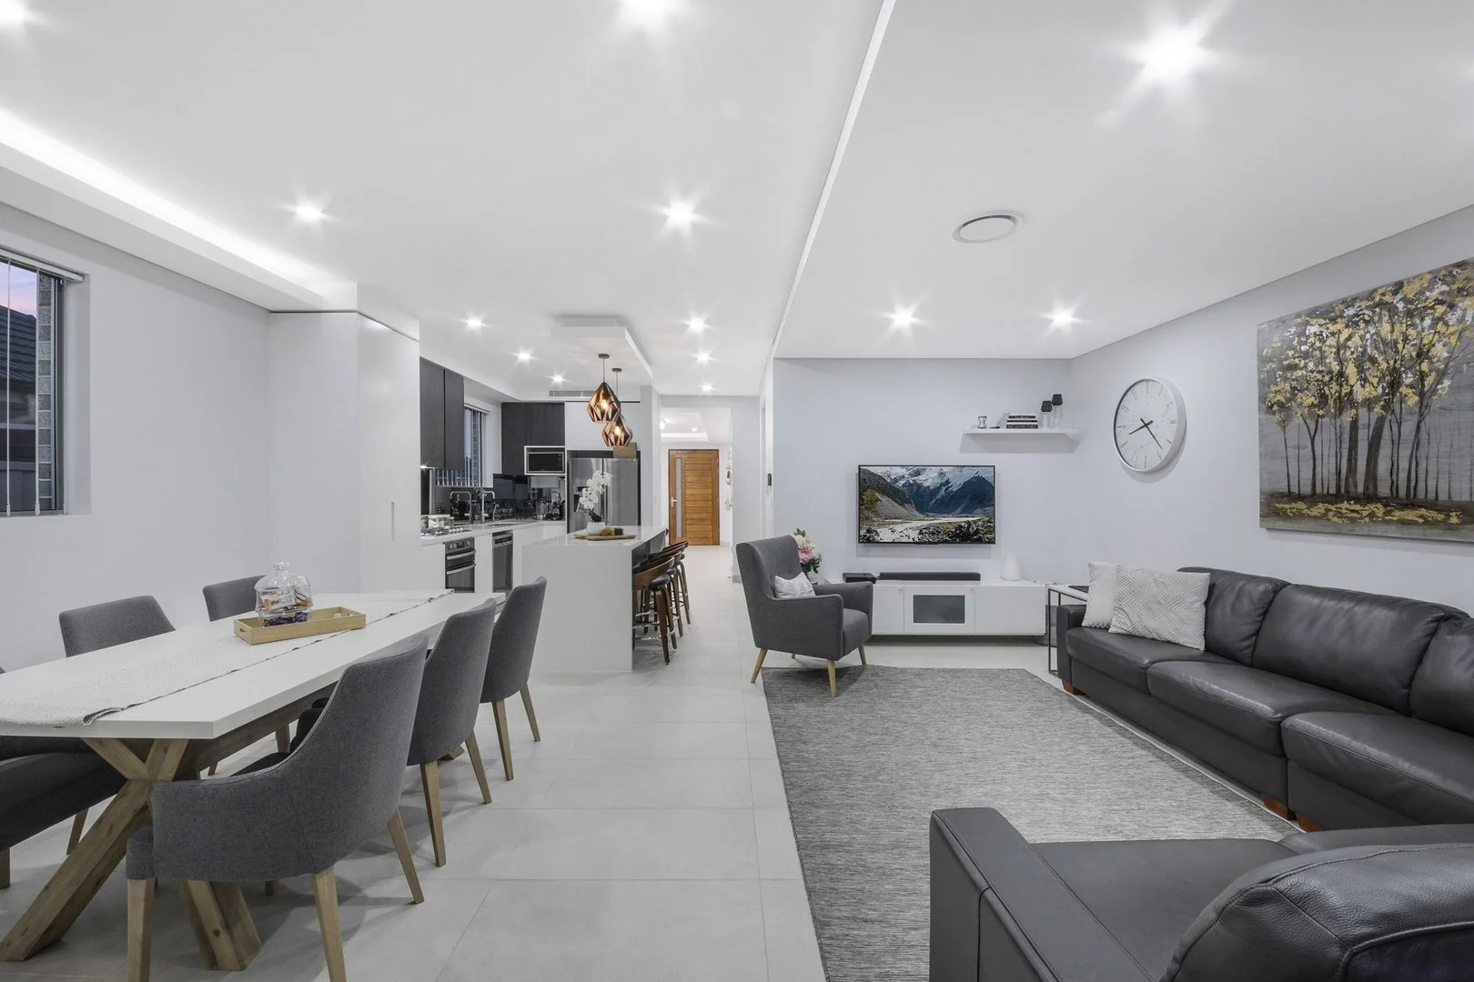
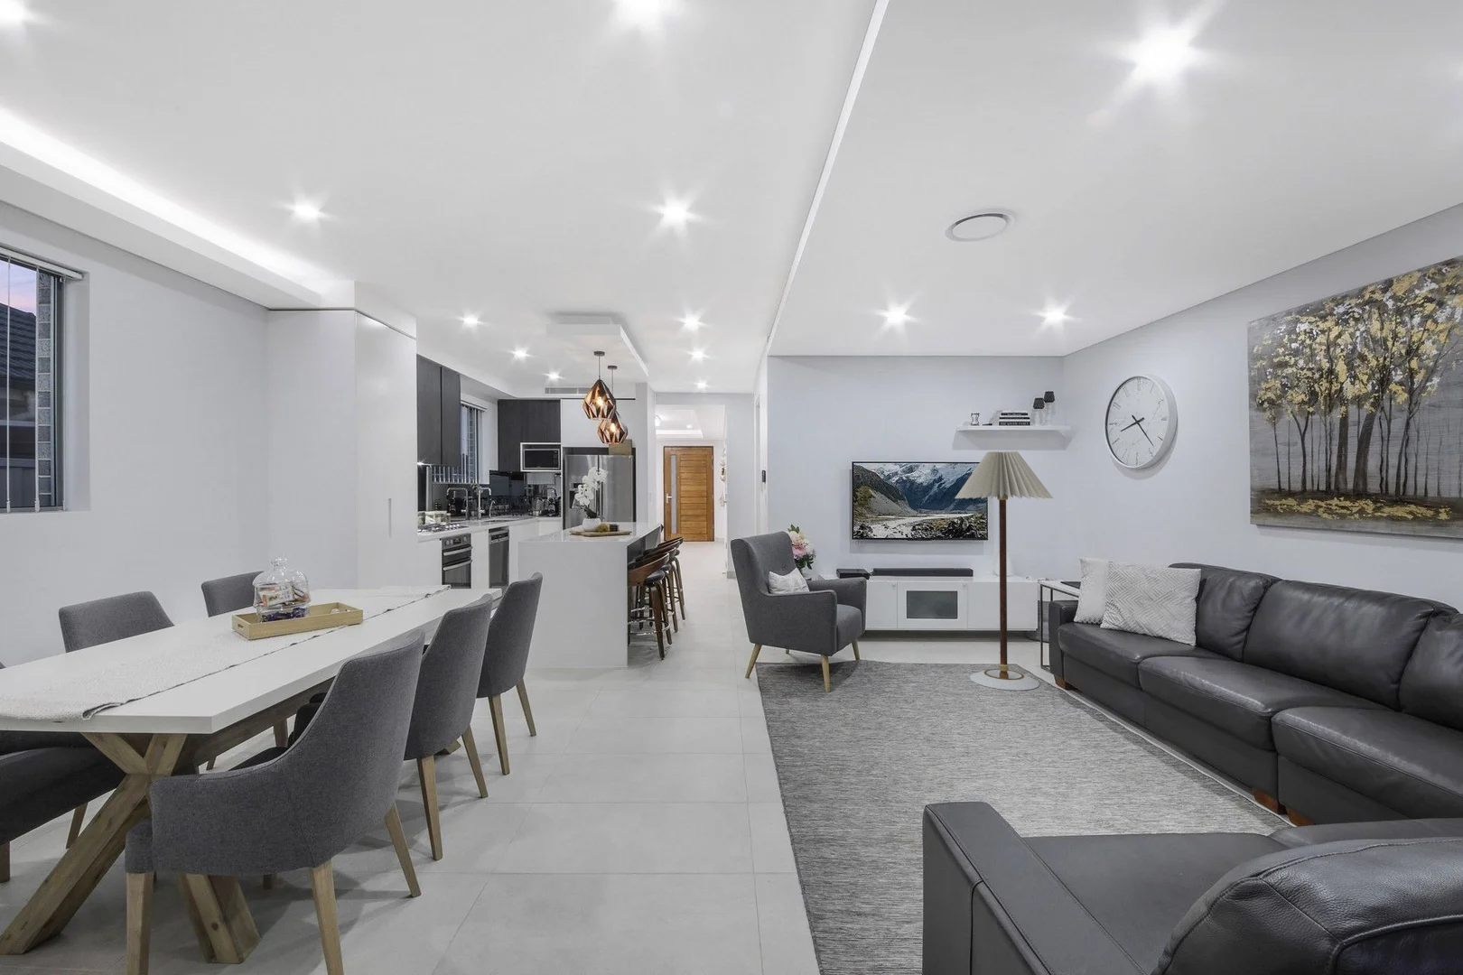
+ floor lamp [954,451,1054,691]
